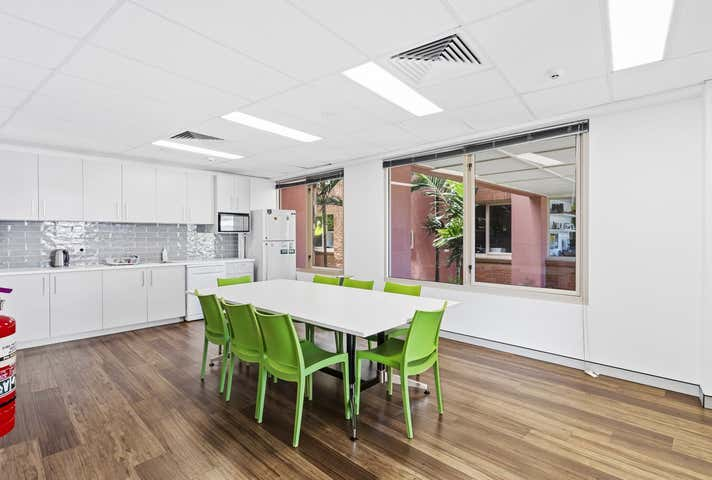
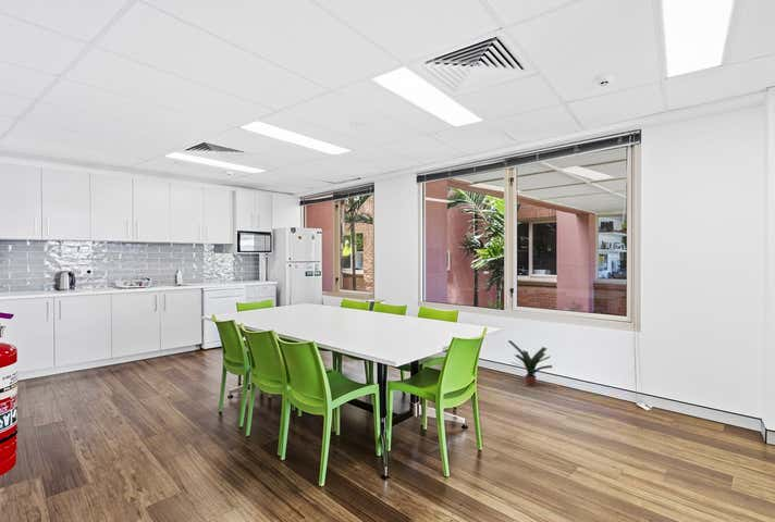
+ potted plant [506,339,554,387]
